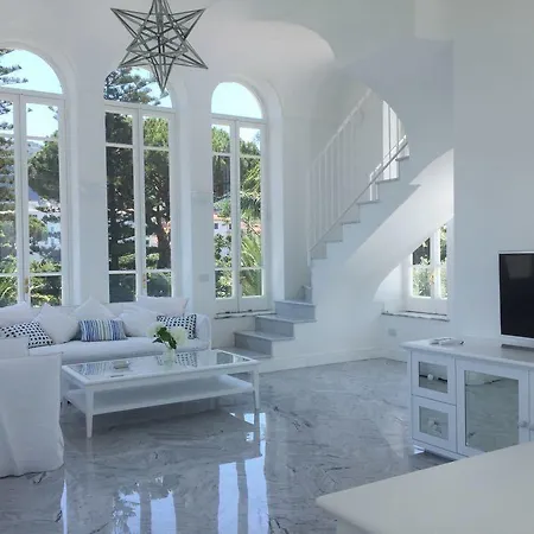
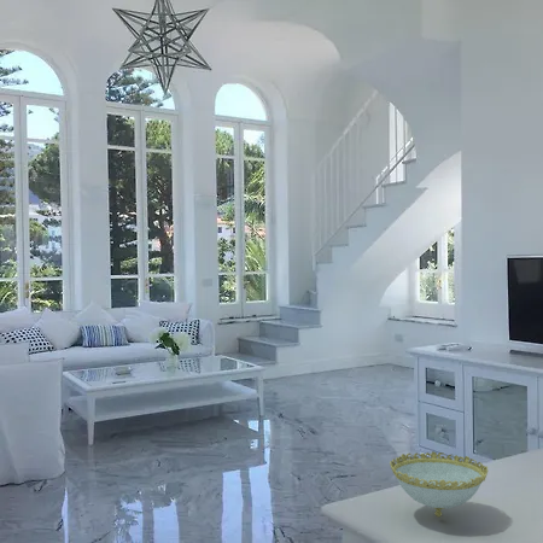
+ decorative bowl [389,450,489,519]
